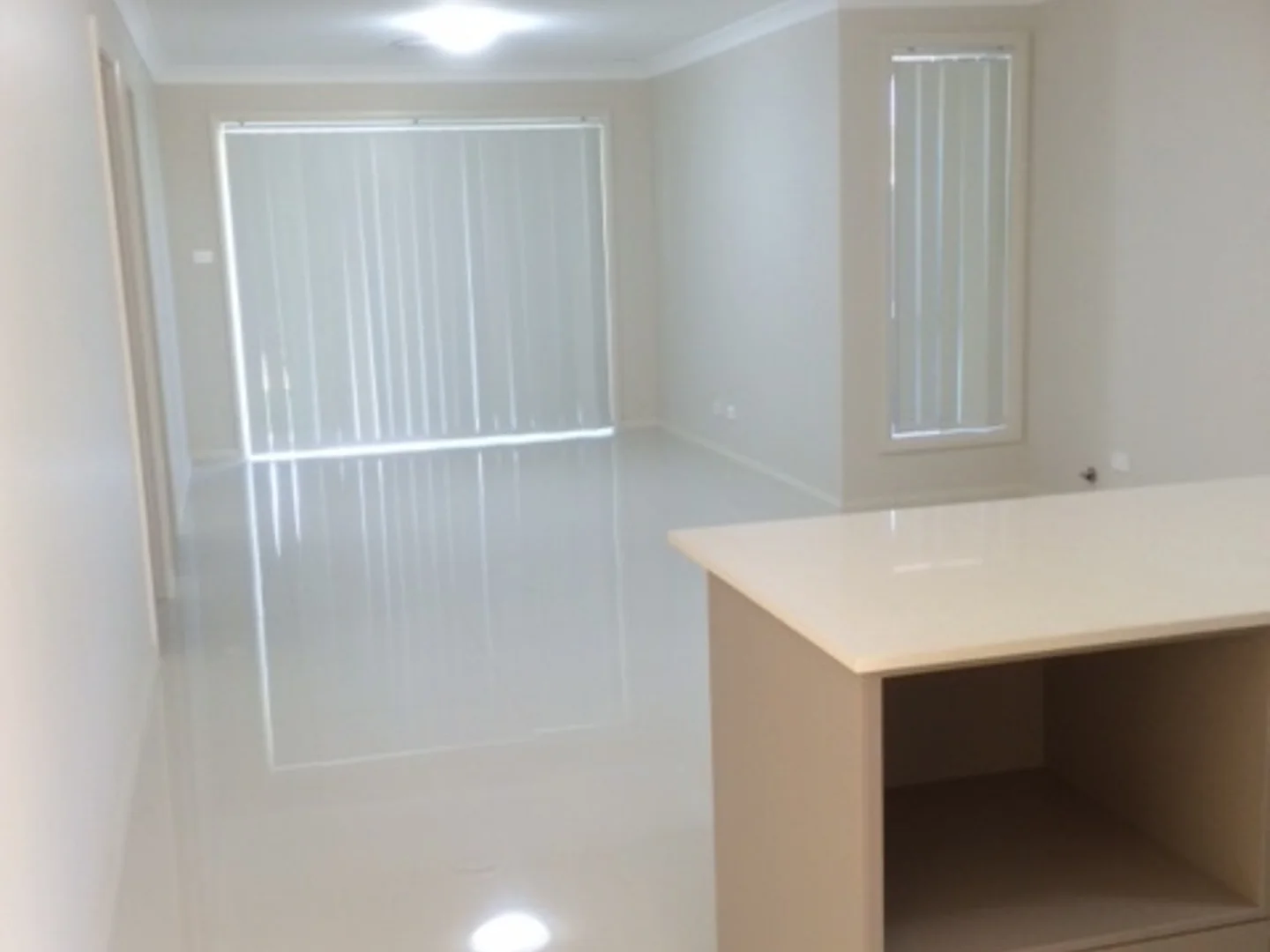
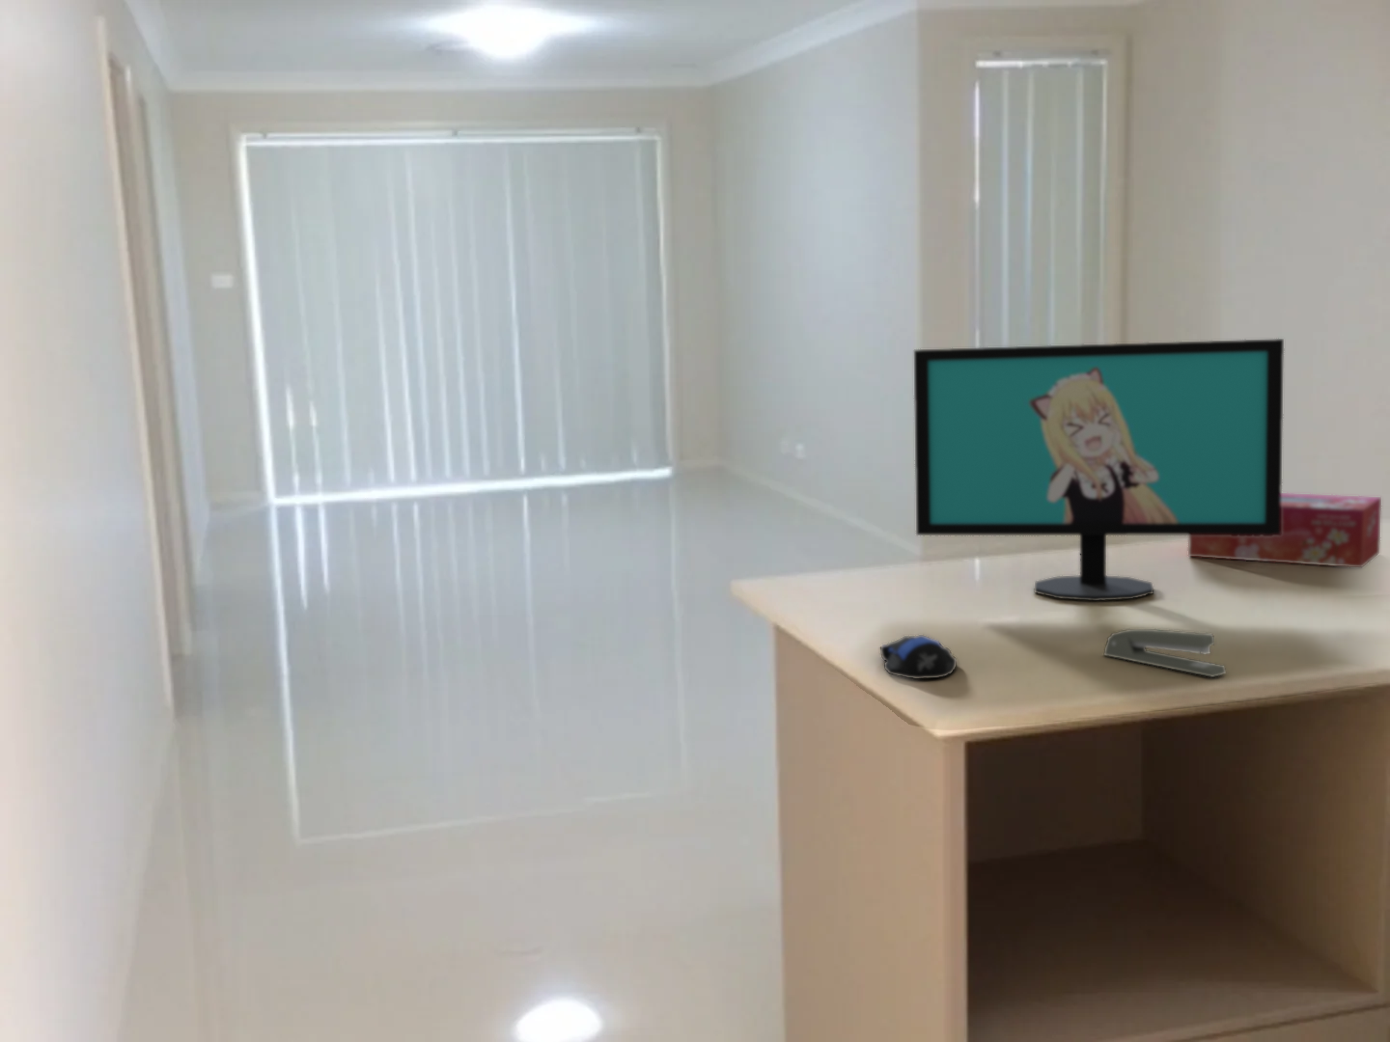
+ computer monitor [913,338,1285,602]
+ tissue box [1188,493,1382,568]
+ computer mouse [879,634,958,680]
+ stapler [1102,628,1227,679]
